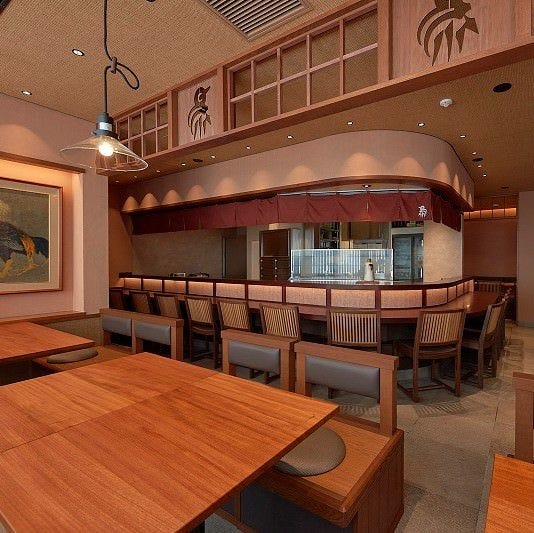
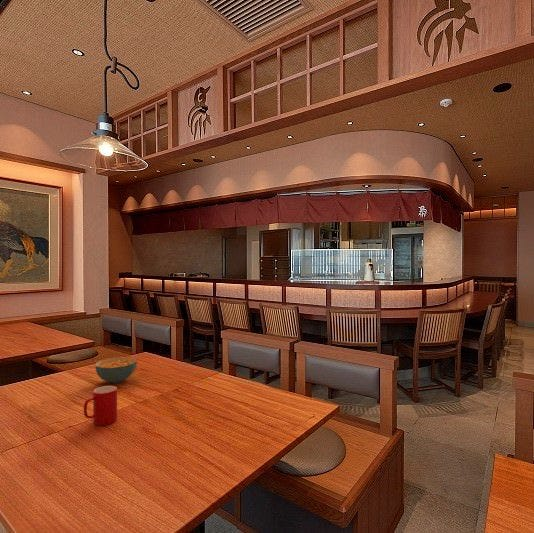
+ cup [83,385,118,427]
+ cereal bowl [94,356,138,384]
